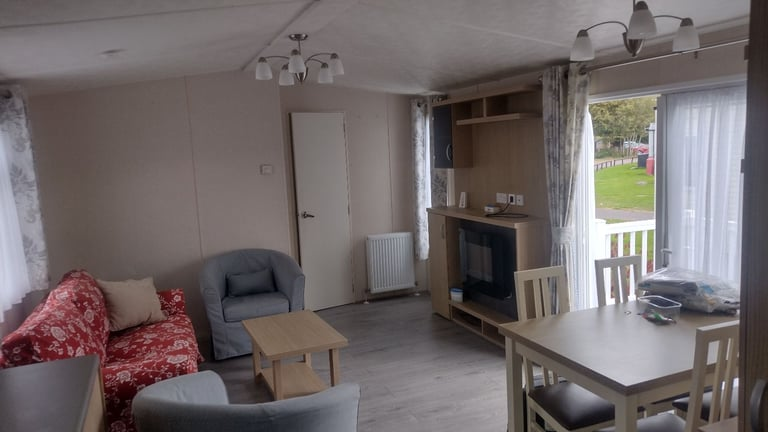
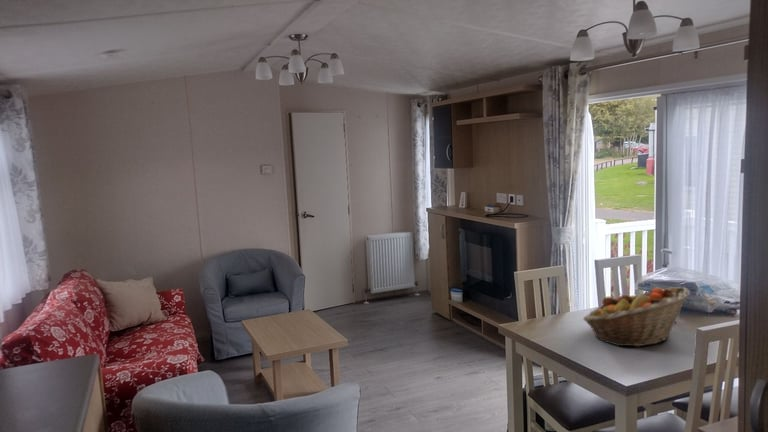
+ fruit basket [582,286,691,347]
